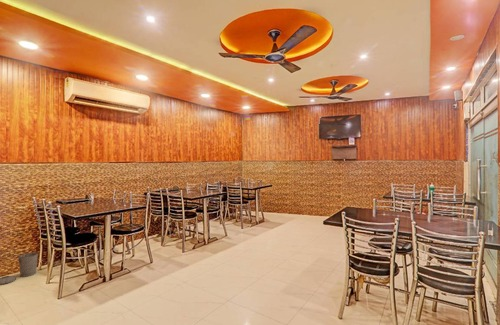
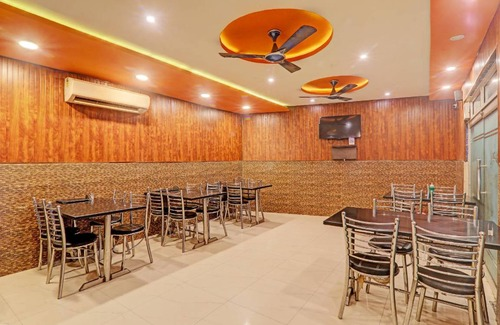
- trash can [0,252,39,285]
